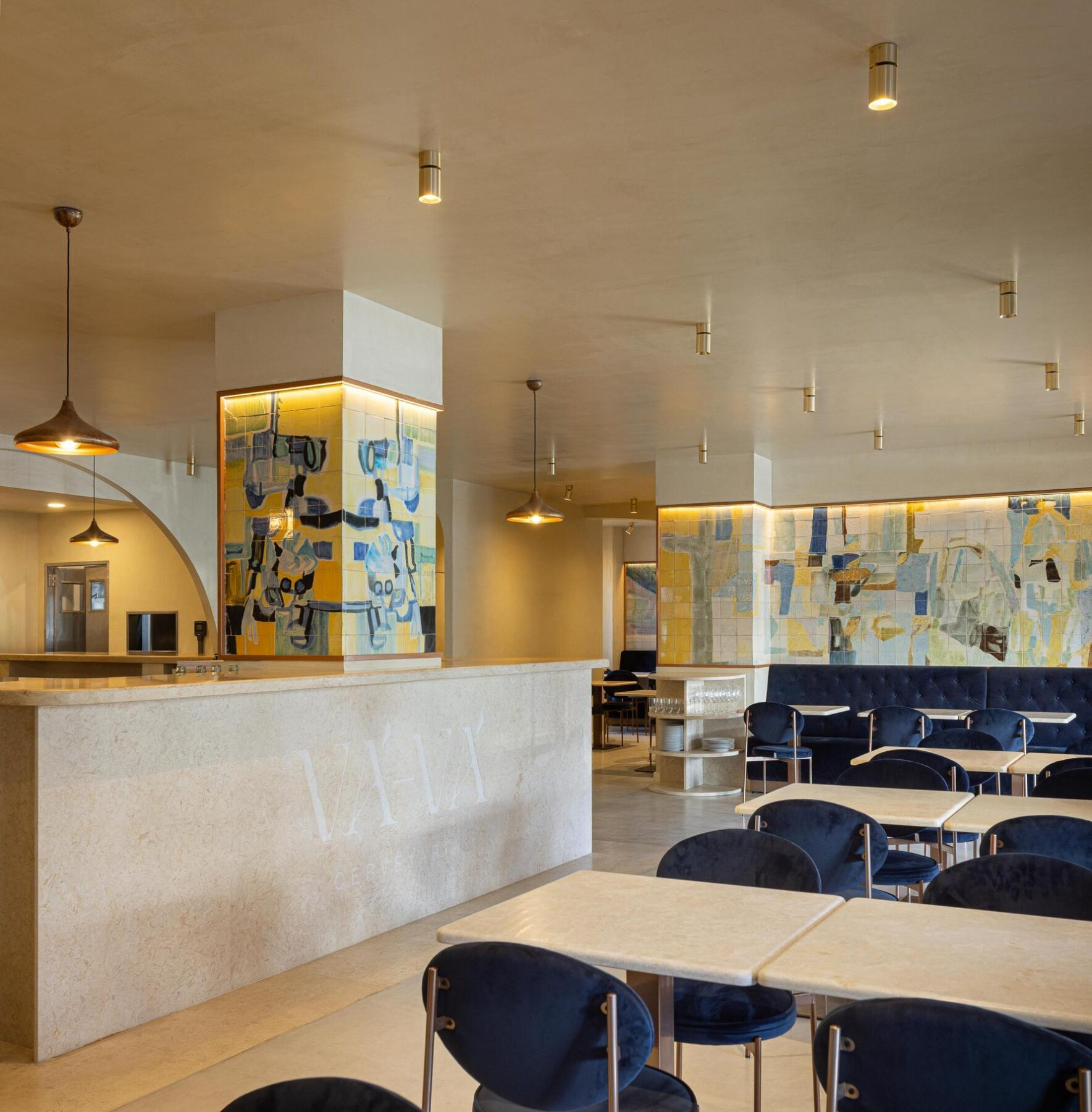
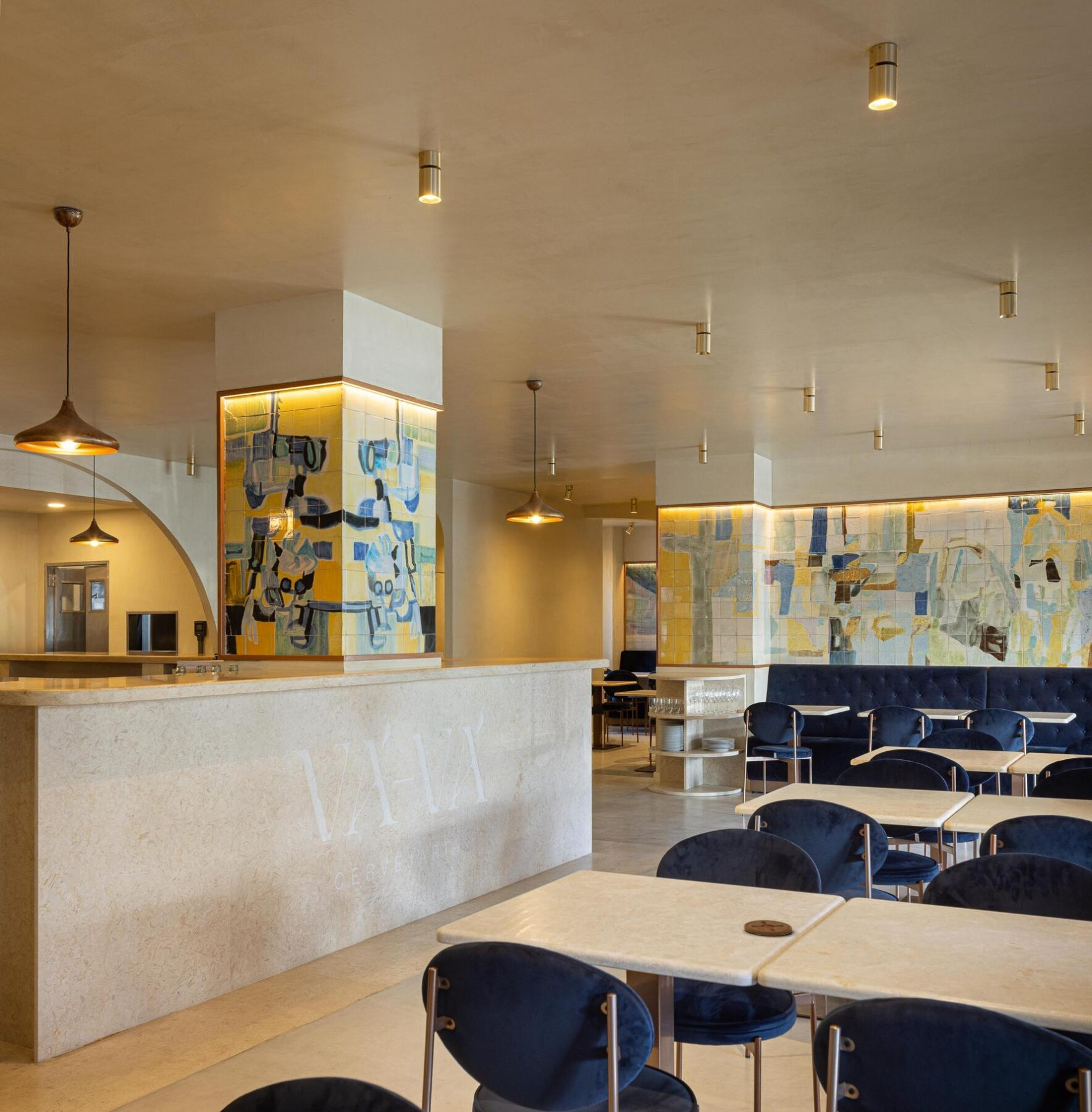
+ coaster [744,919,793,937]
